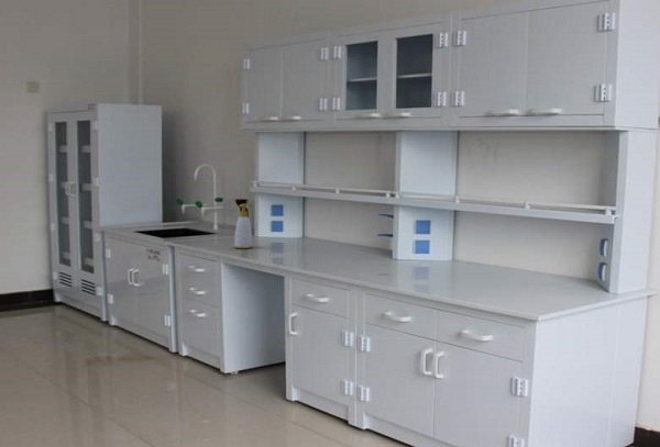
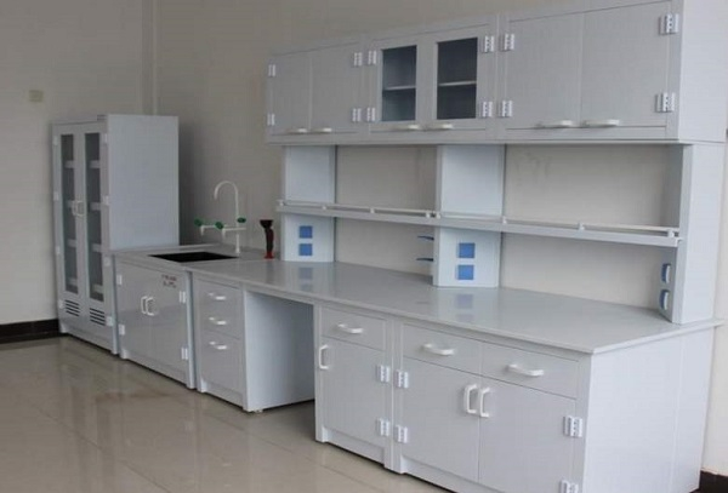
- soap bottle [233,203,254,249]
